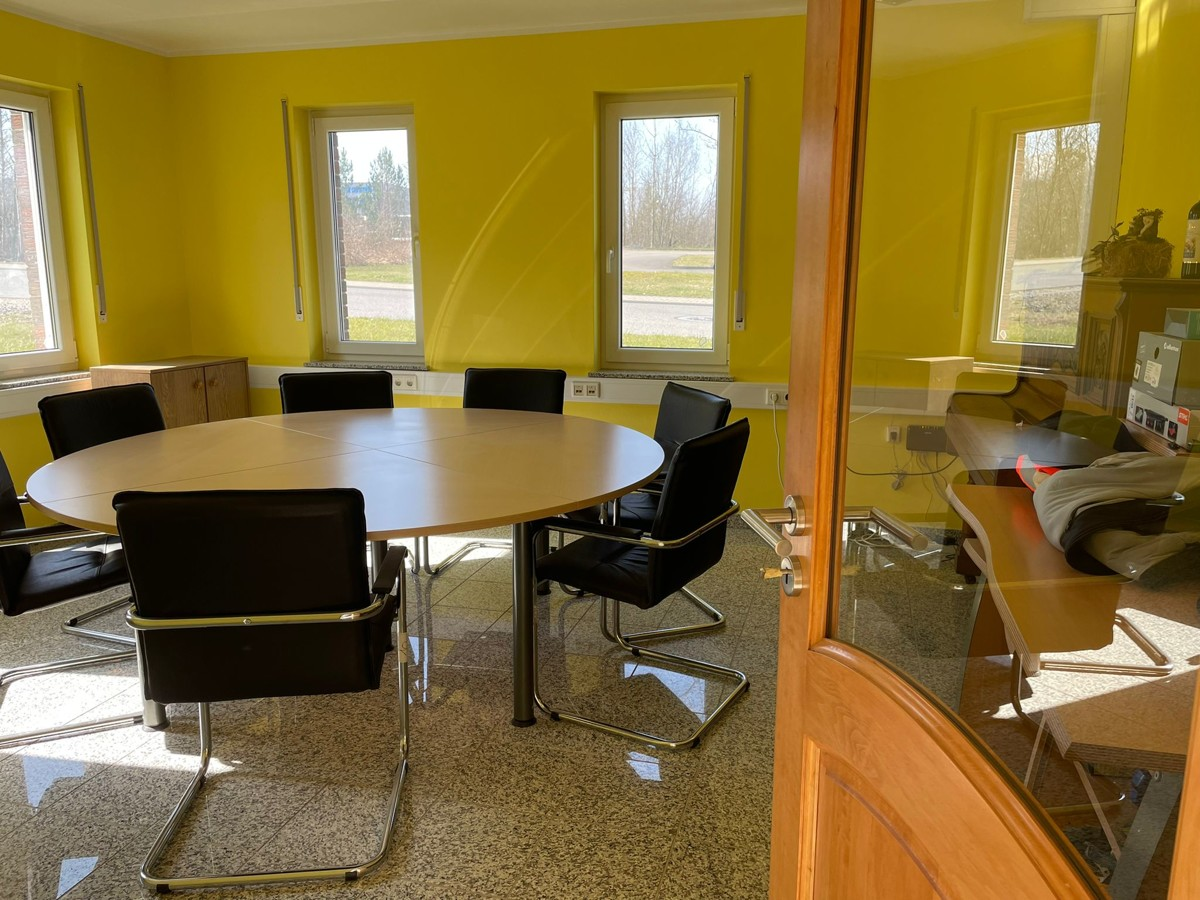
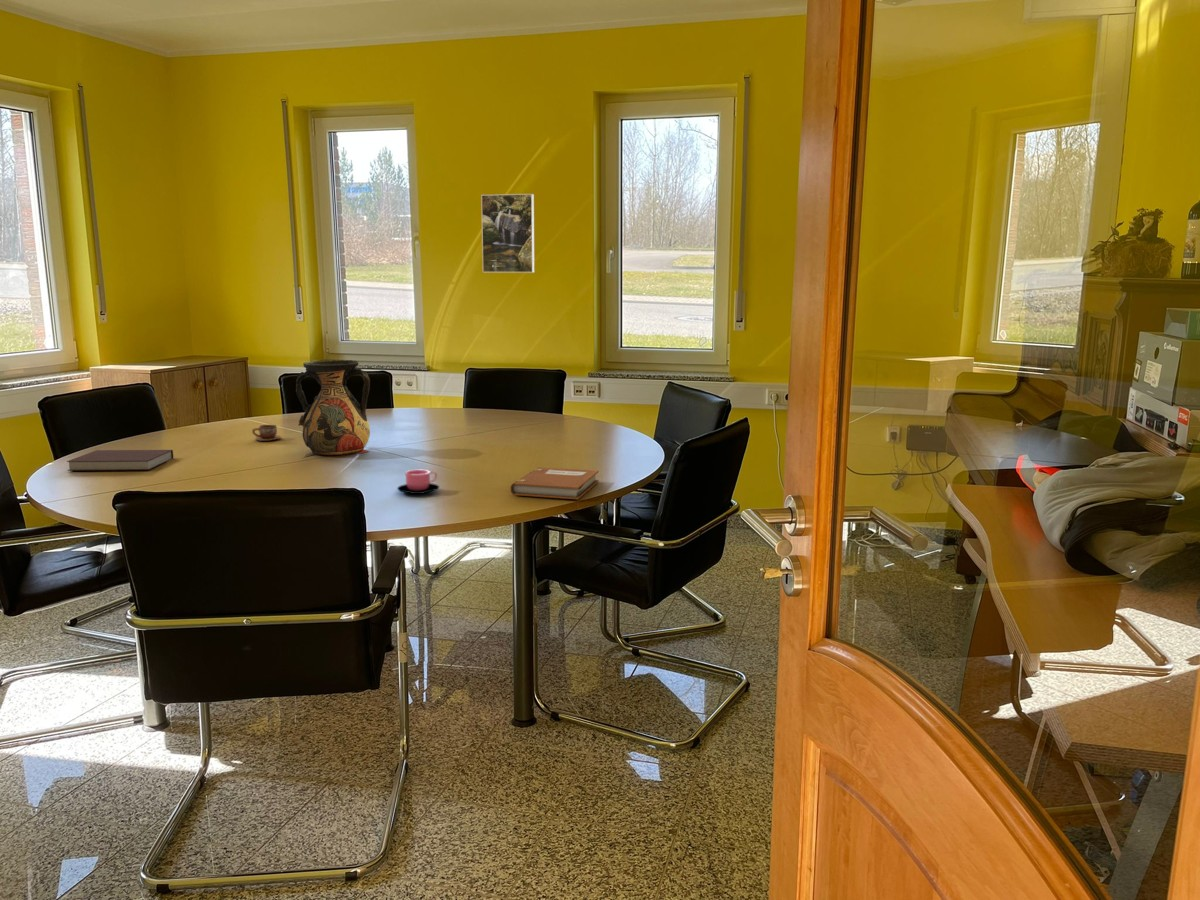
+ cup [251,424,282,442]
+ notebook [66,449,174,472]
+ notebook [510,466,600,500]
+ cup [396,469,440,495]
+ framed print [480,193,535,274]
+ vase [295,359,371,458]
